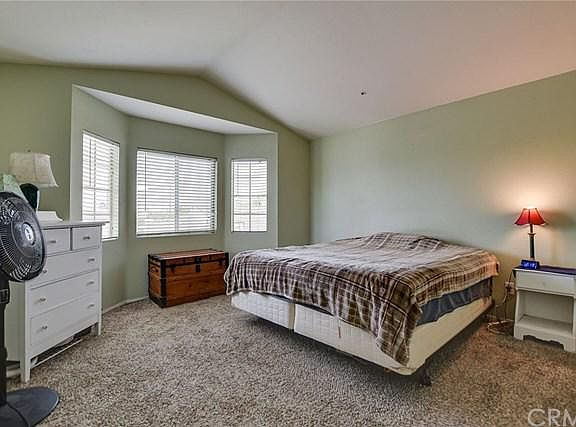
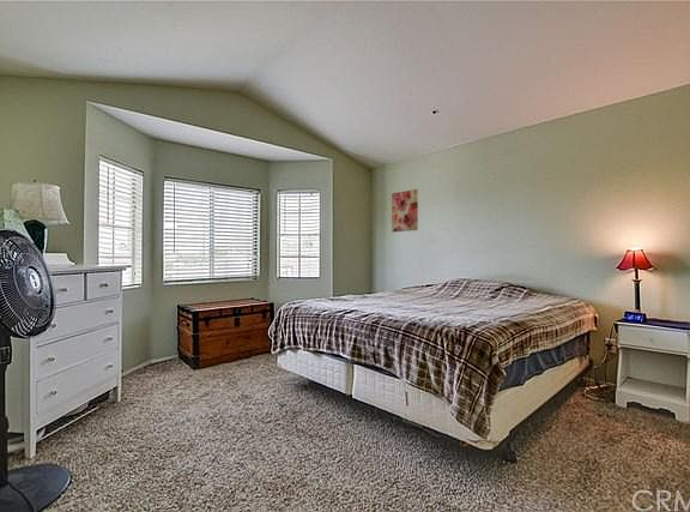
+ wall art [391,188,419,233]
